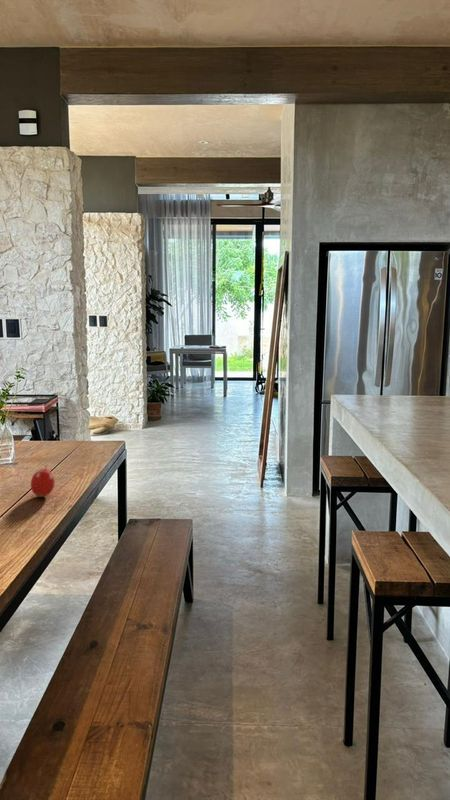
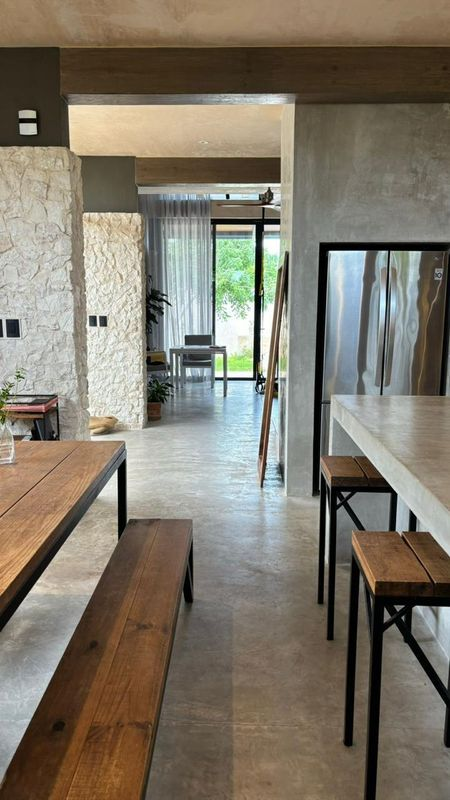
- fruit [30,465,56,498]
